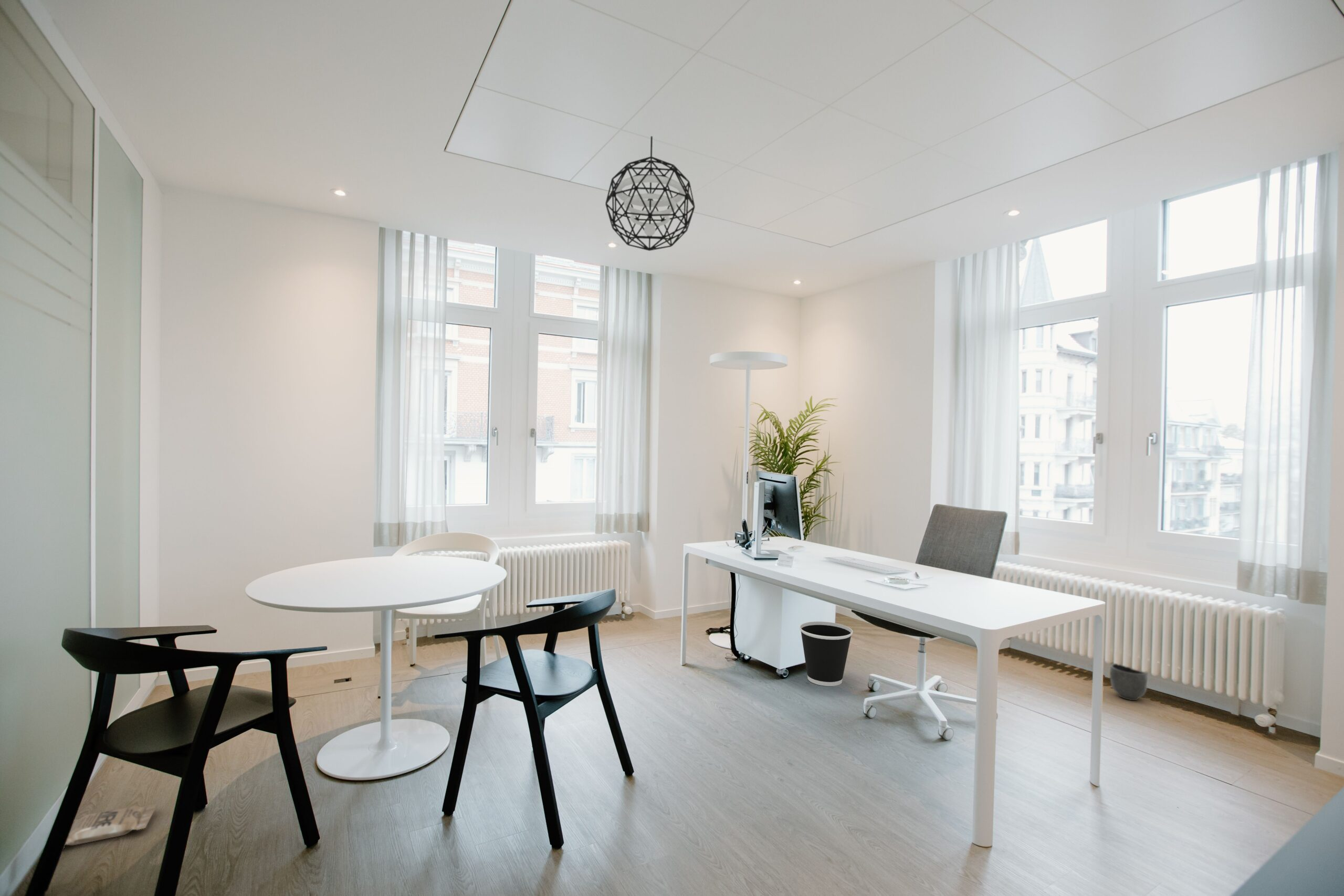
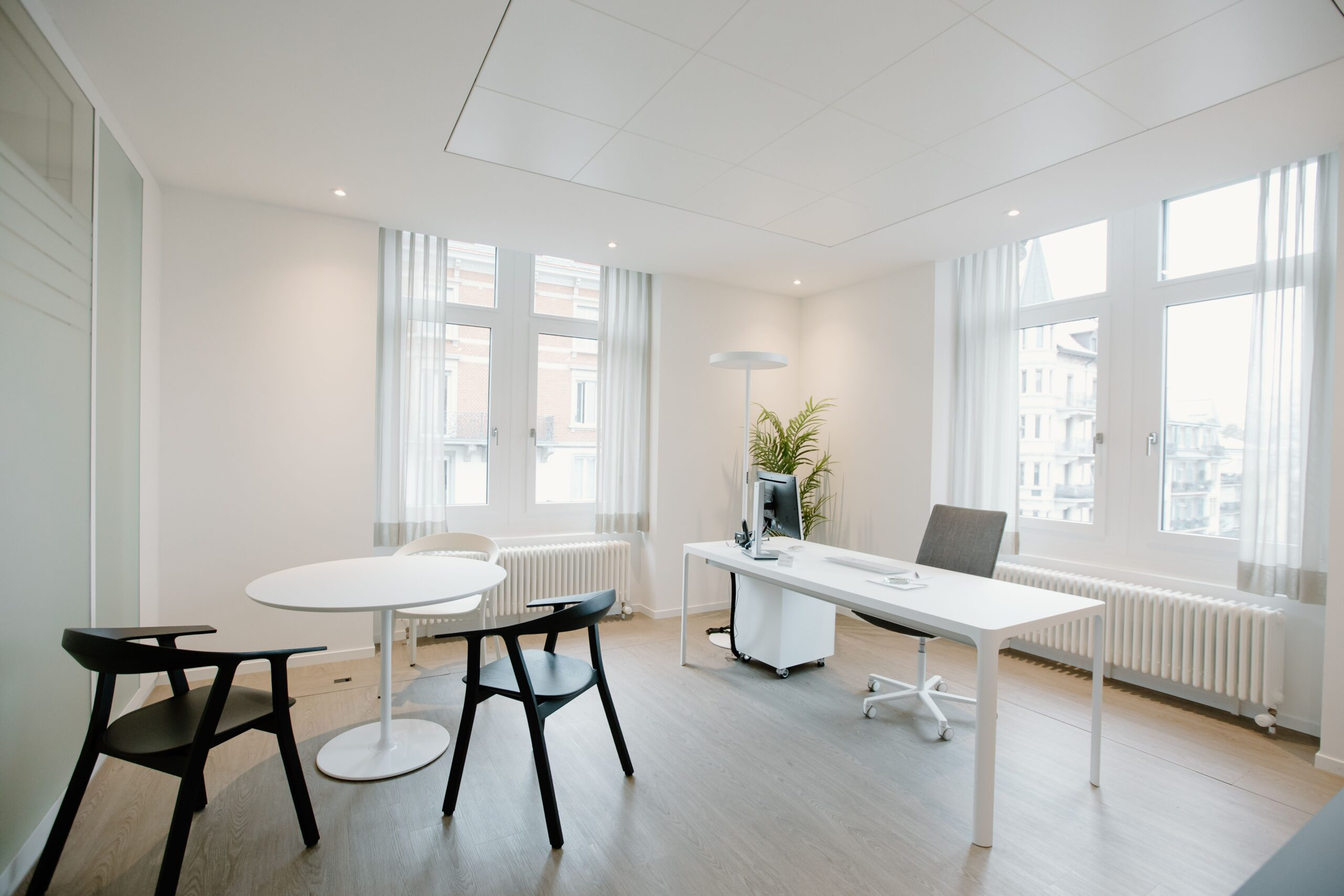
- wastebasket [799,621,853,687]
- pendant light [605,135,696,251]
- bag [65,802,159,846]
- planter [1109,663,1149,701]
